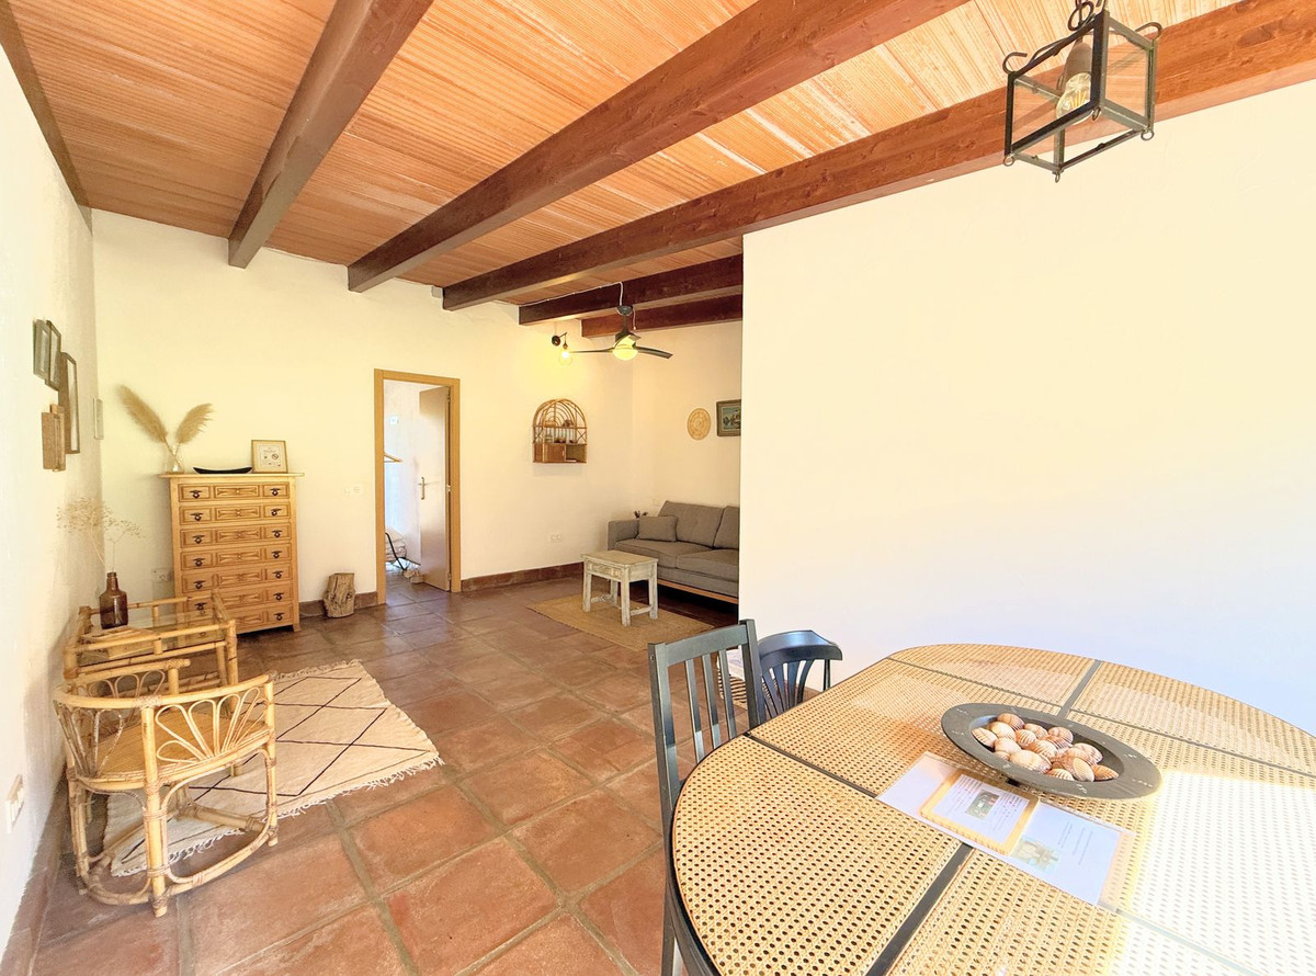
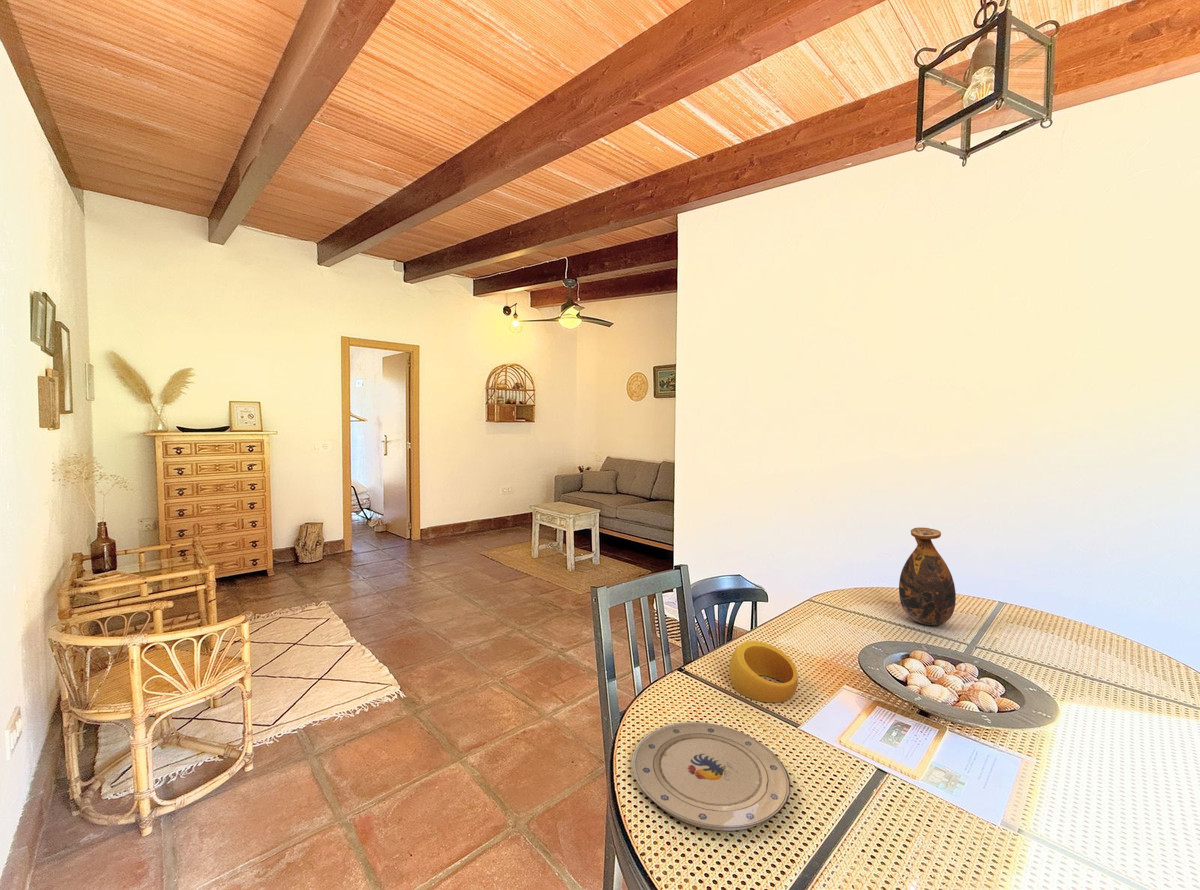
+ ring [728,640,799,703]
+ plate [631,721,791,832]
+ vase [898,526,957,626]
